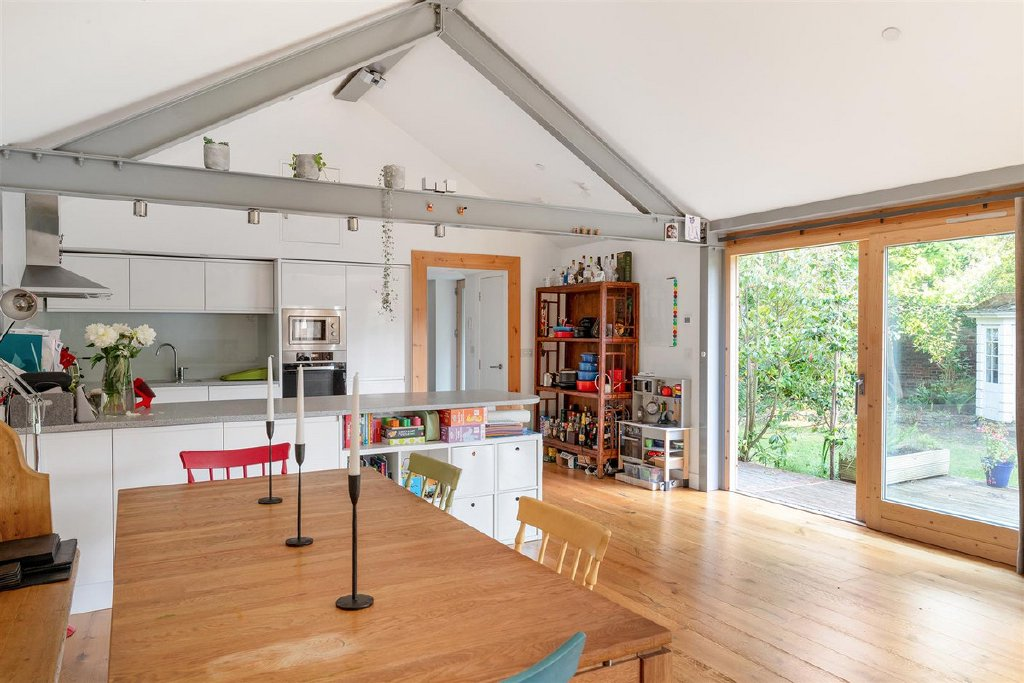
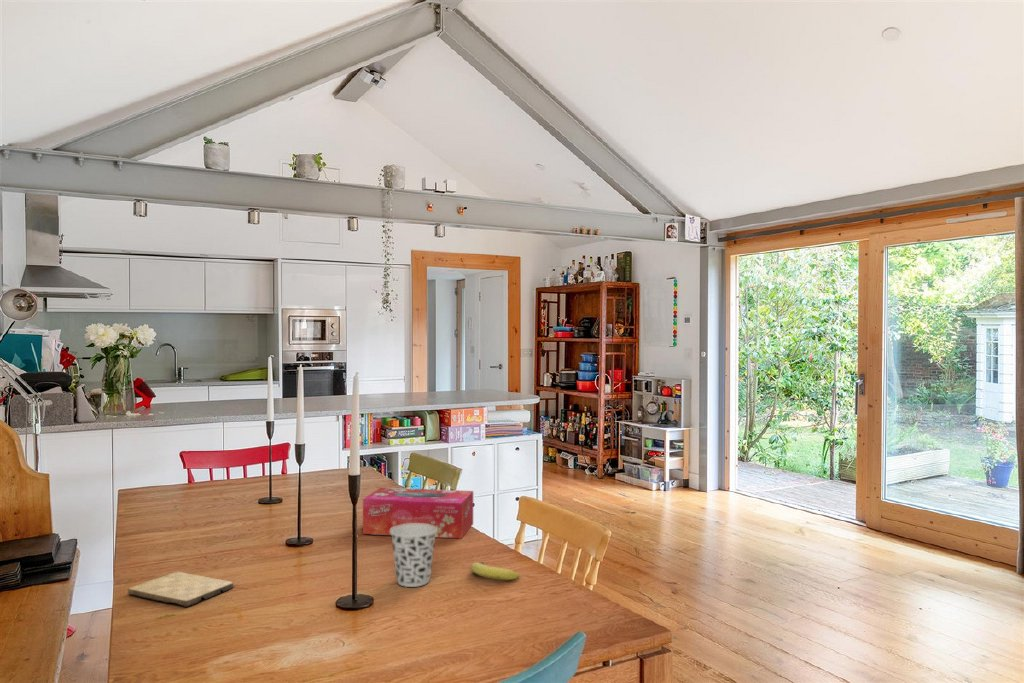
+ tissue box [362,487,474,539]
+ fruit [470,561,520,581]
+ cutting board [127,571,234,608]
+ cup [390,524,437,588]
